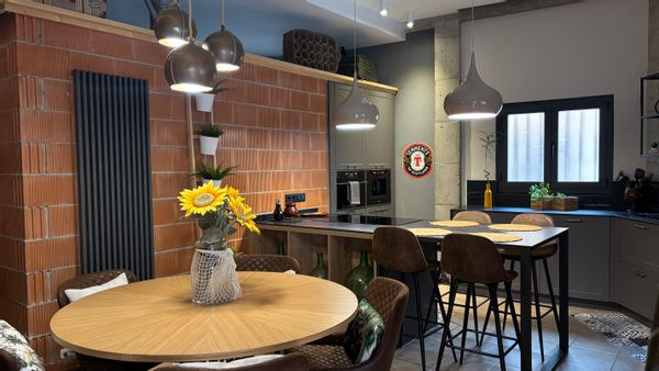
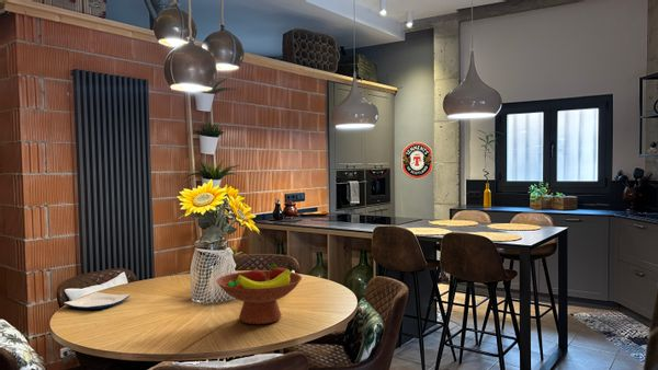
+ plate [64,291,131,311]
+ fruit bowl [216,263,303,325]
